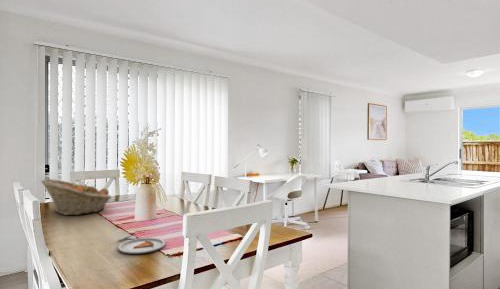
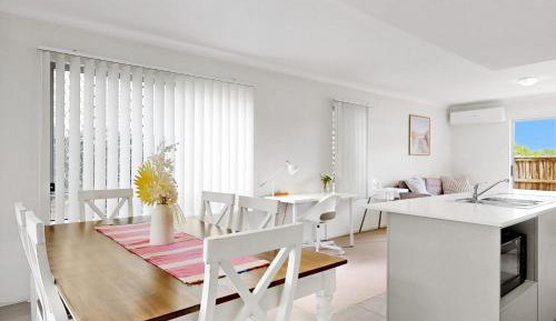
- fruit basket [40,178,113,216]
- dinner plate [117,234,166,255]
